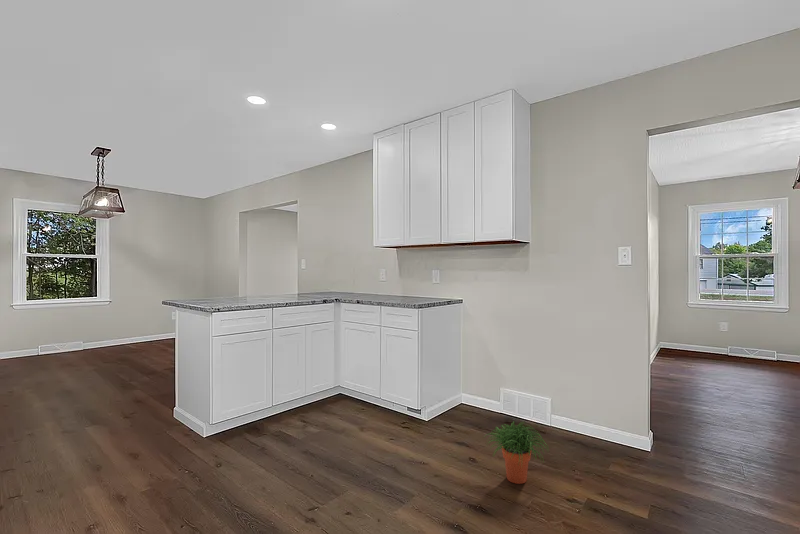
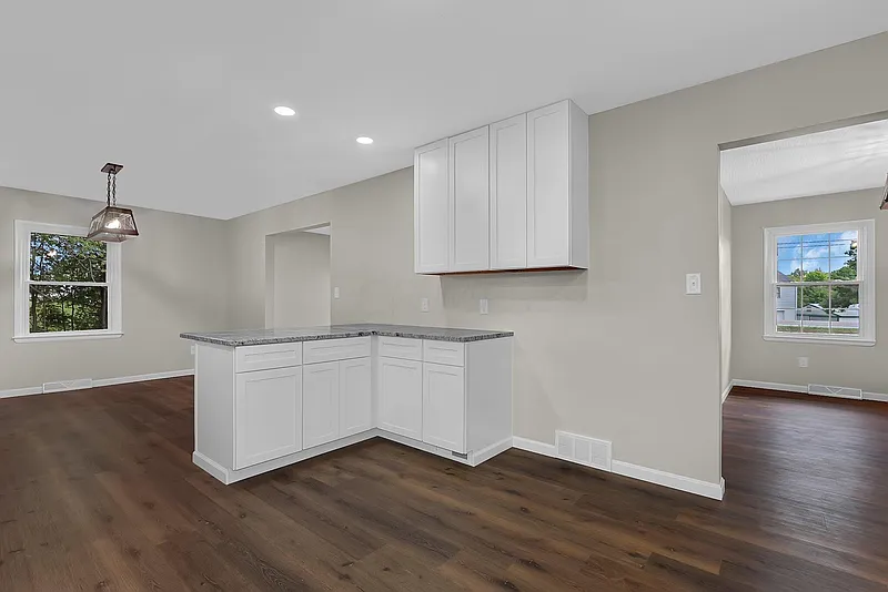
- potted plant [484,420,550,485]
